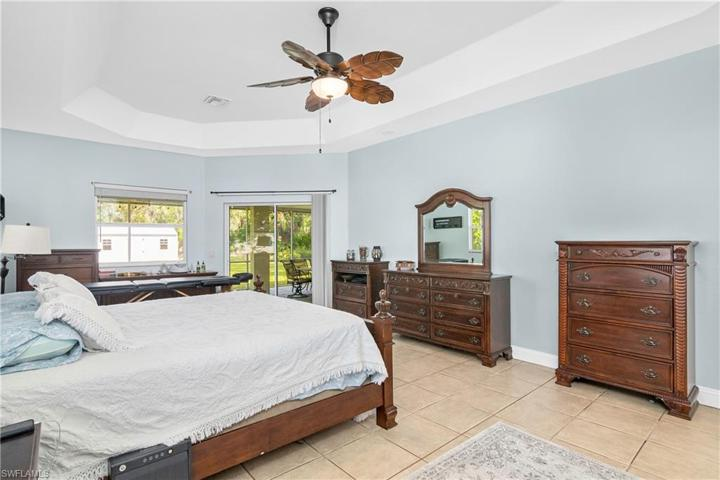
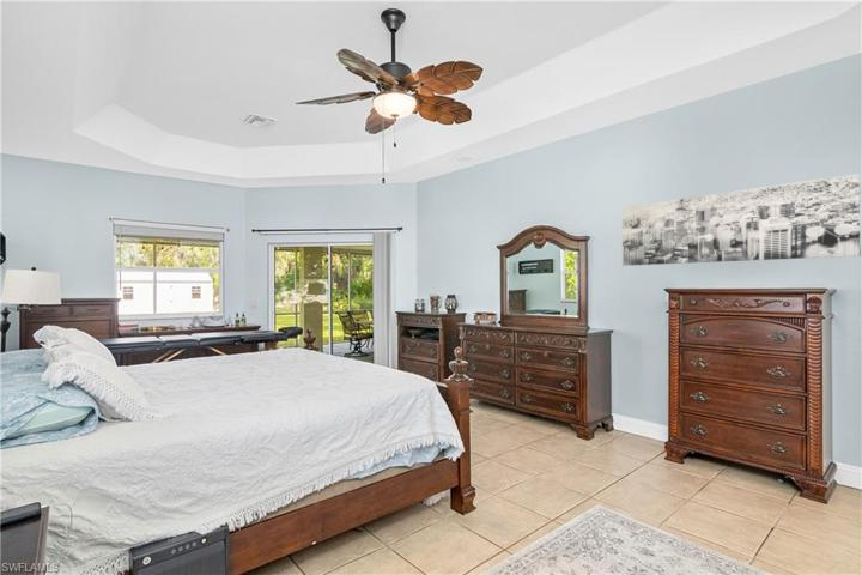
+ wall art [621,172,862,267]
